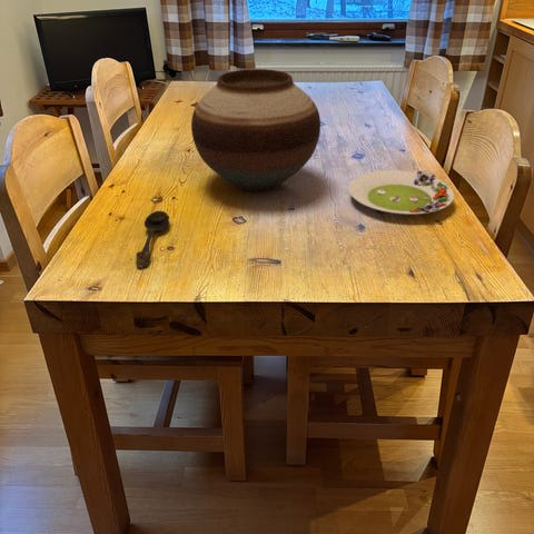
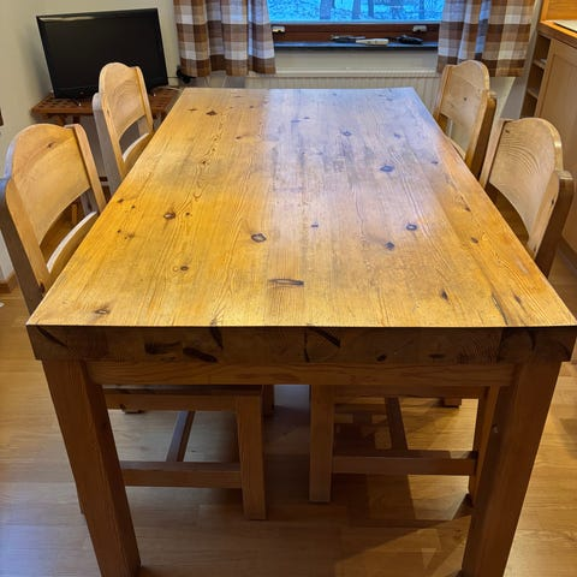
- salad plate [347,169,455,216]
- spoon [135,210,170,269]
- vase [190,68,322,194]
